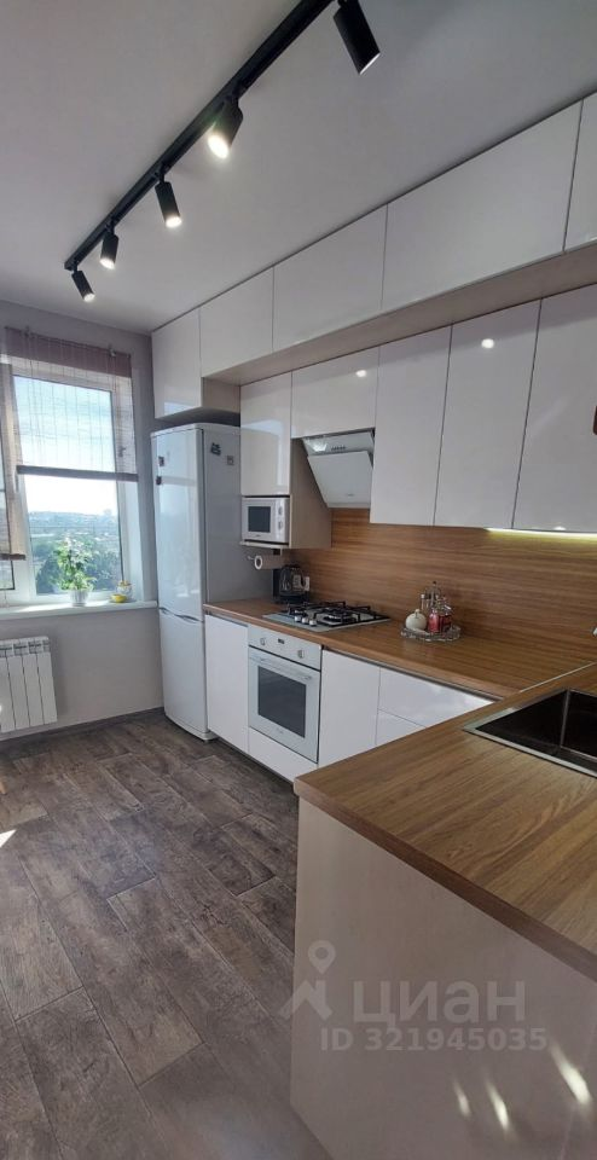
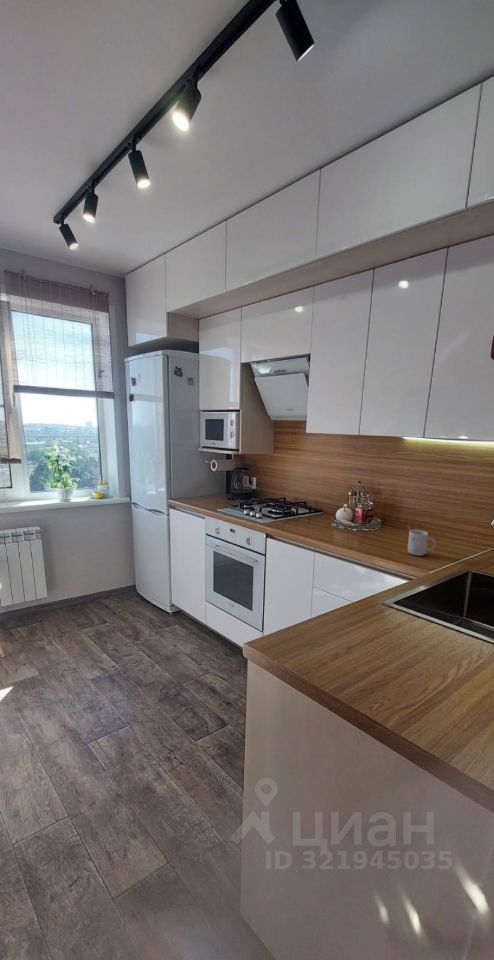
+ mug [407,525,437,557]
